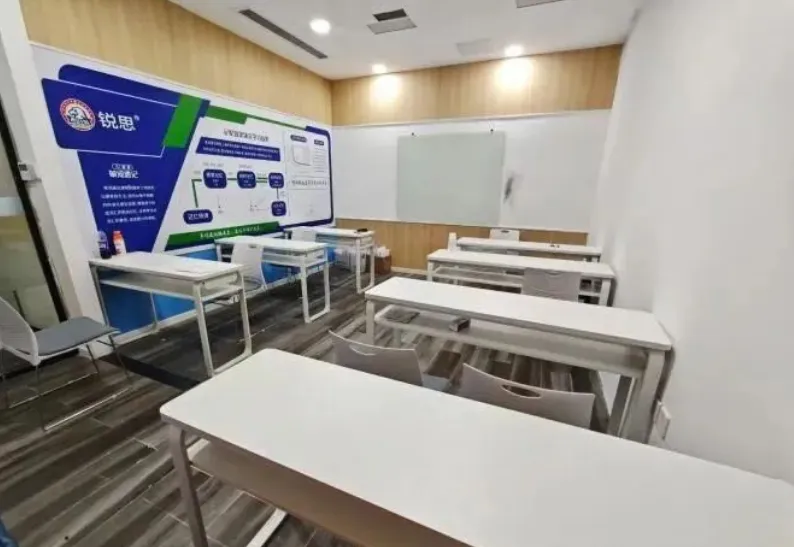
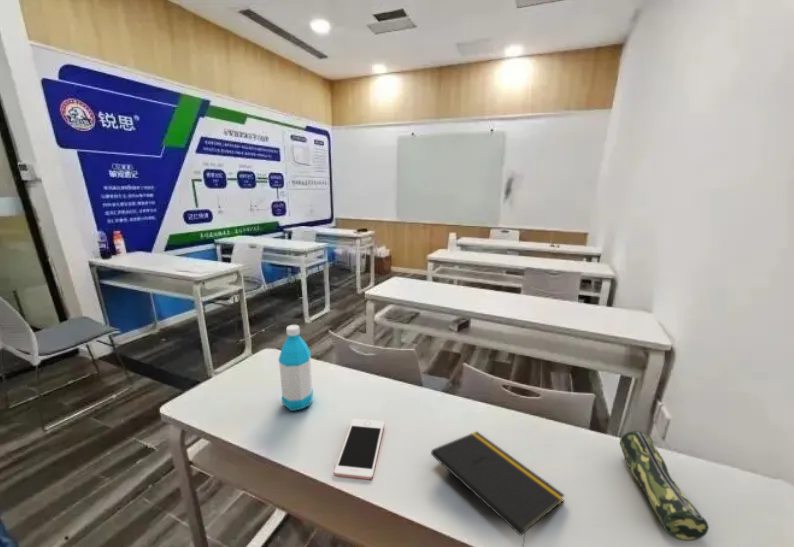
+ water bottle [277,324,314,412]
+ pencil case [619,430,710,542]
+ notepad [430,430,566,547]
+ cell phone [333,418,385,480]
